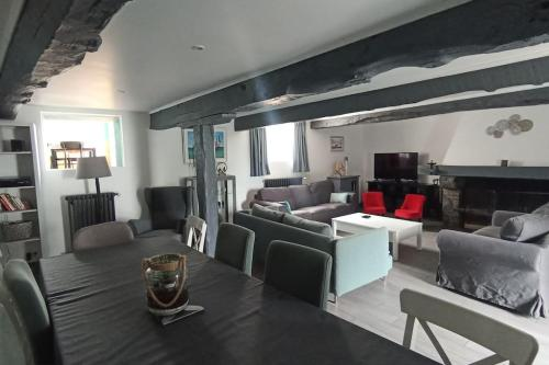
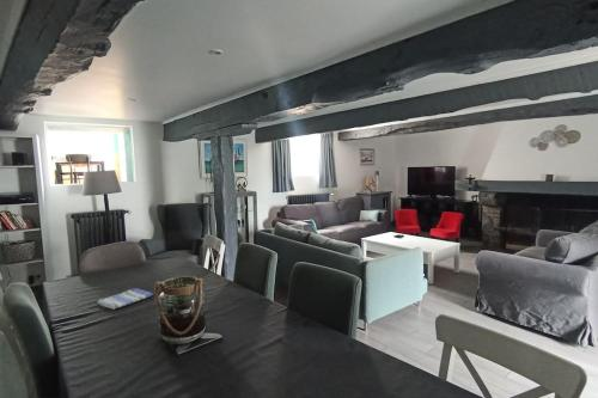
+ dish towel [97,287,154,311]
